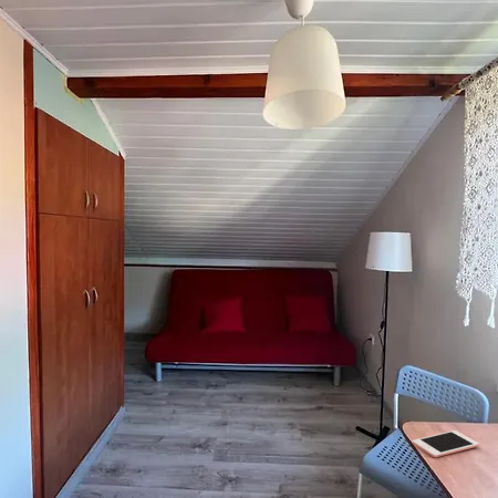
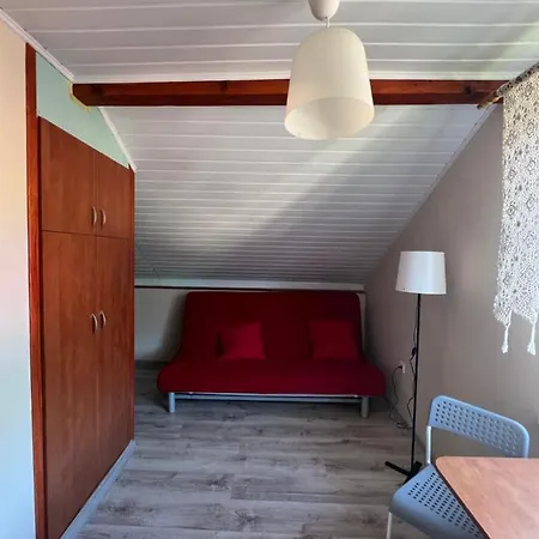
- cell phone [412,429,480,459]
